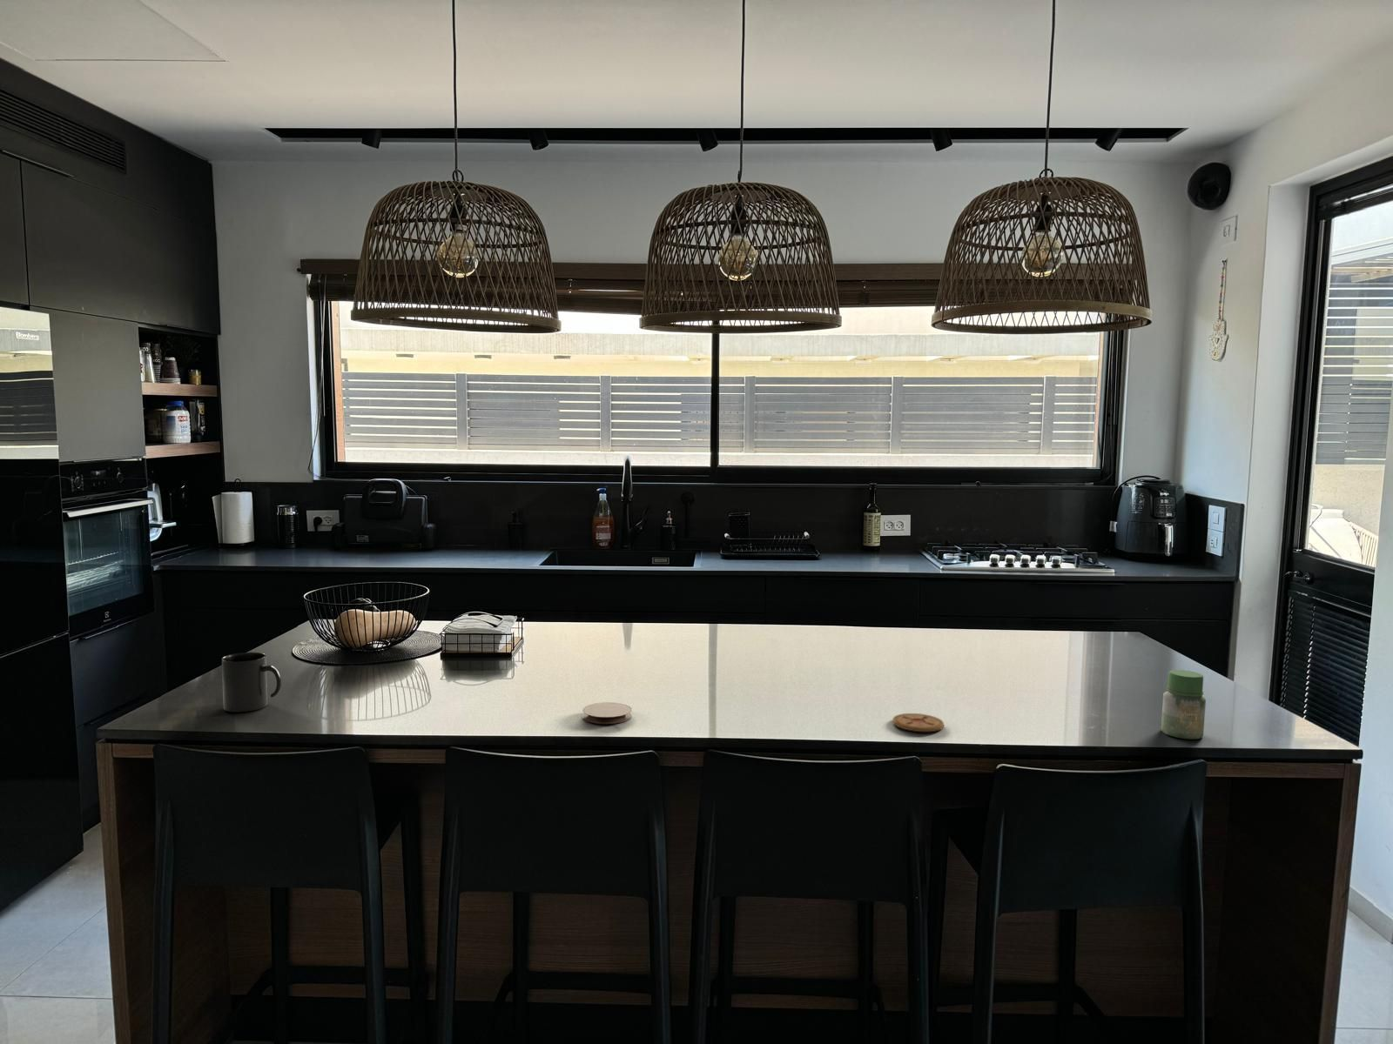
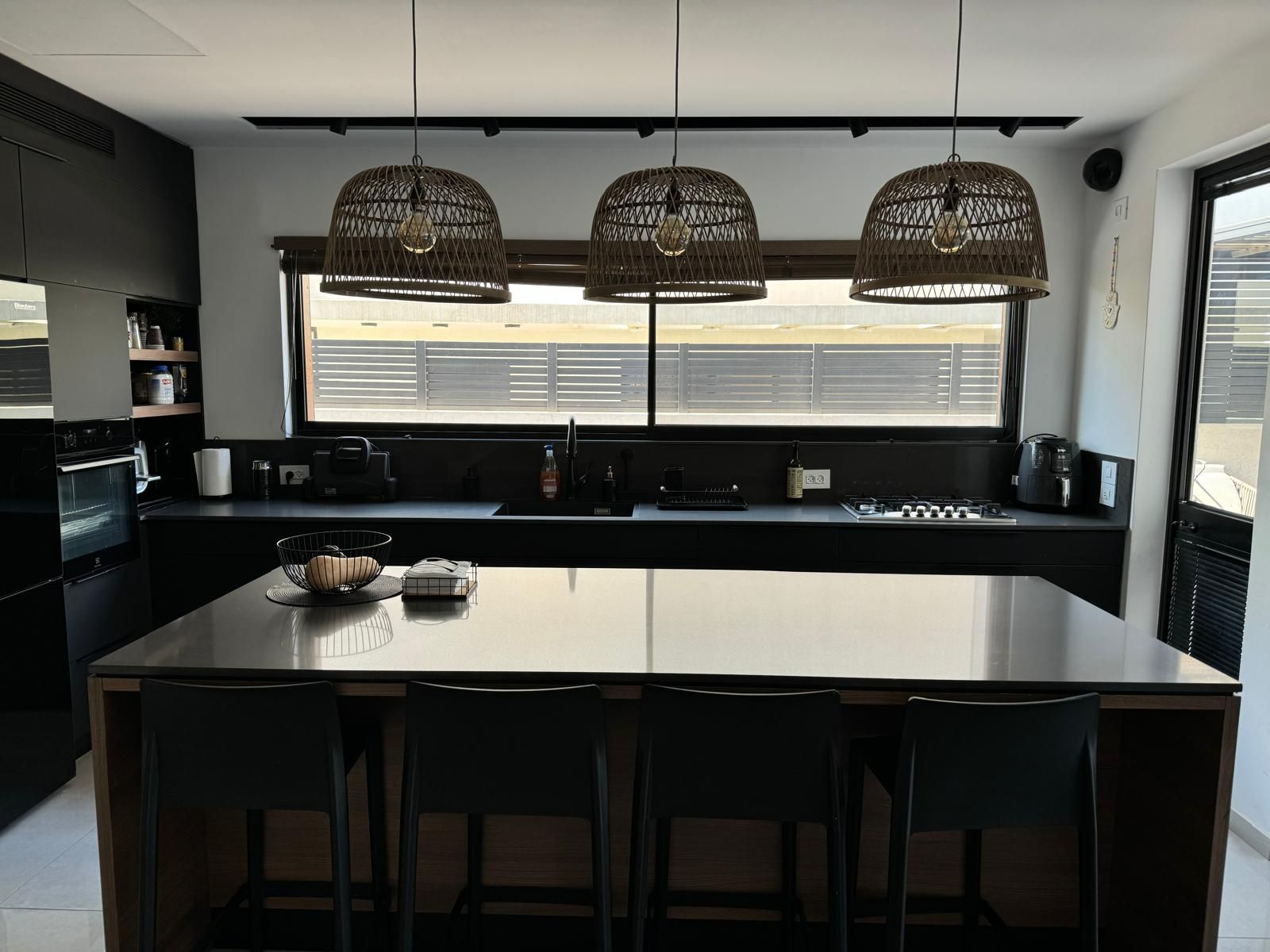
- jar [1160,669,1207,740]
- mug [220,651,282,714]
- coaster [581,701,633,725]
- coaster [892,713,944,733]
